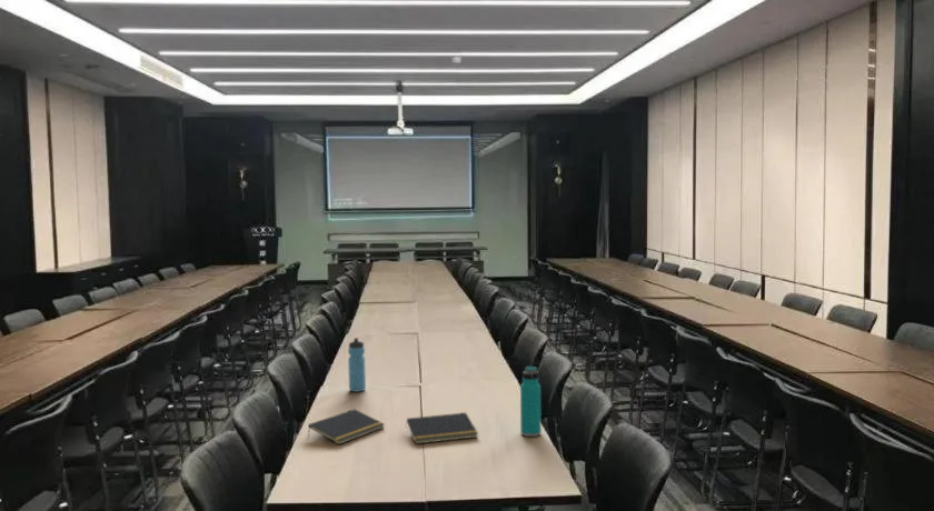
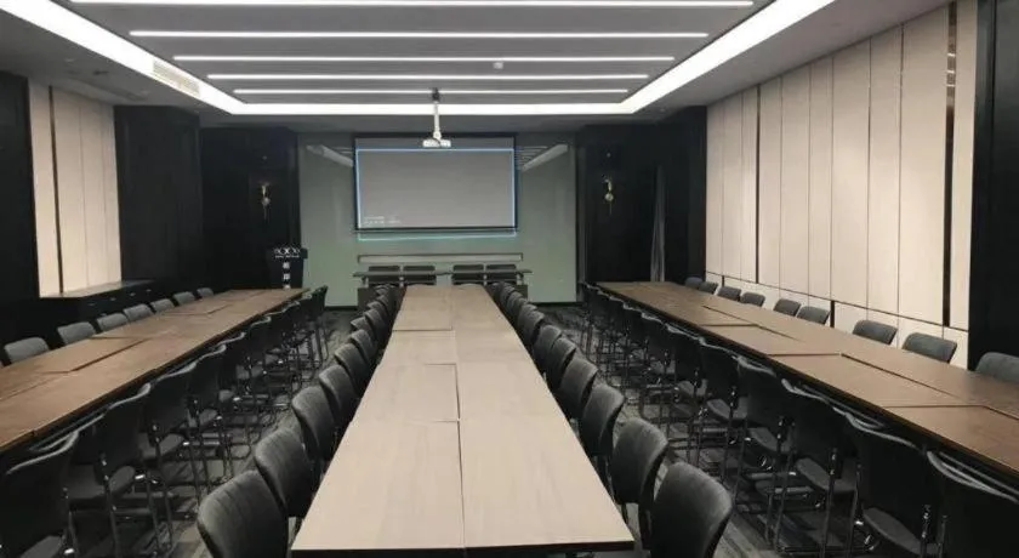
- notepad [405,411,479,445]
- water bottle [519,364,543,438]
- water bottle [347,337,367,393]
- notepad [307,408,386,445]
